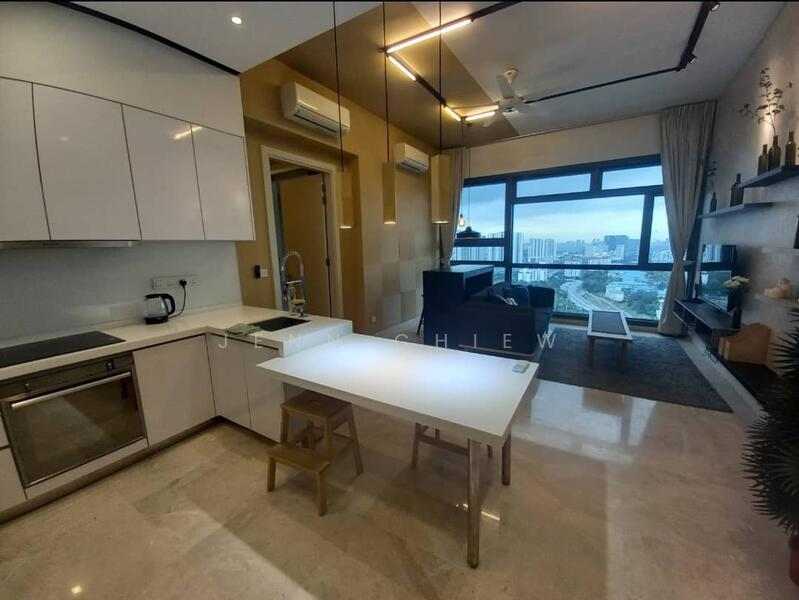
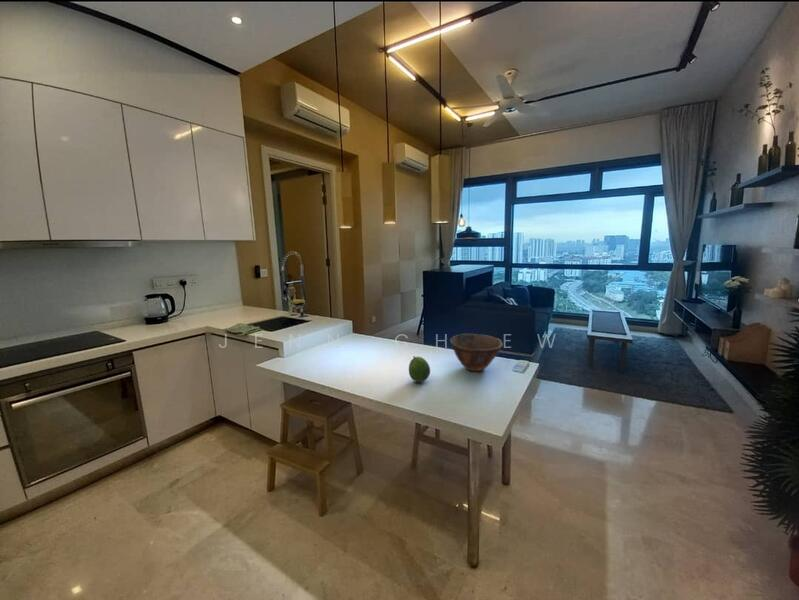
+ bowl [449,333,504,372]
+ fruit [408,355,431,383]
